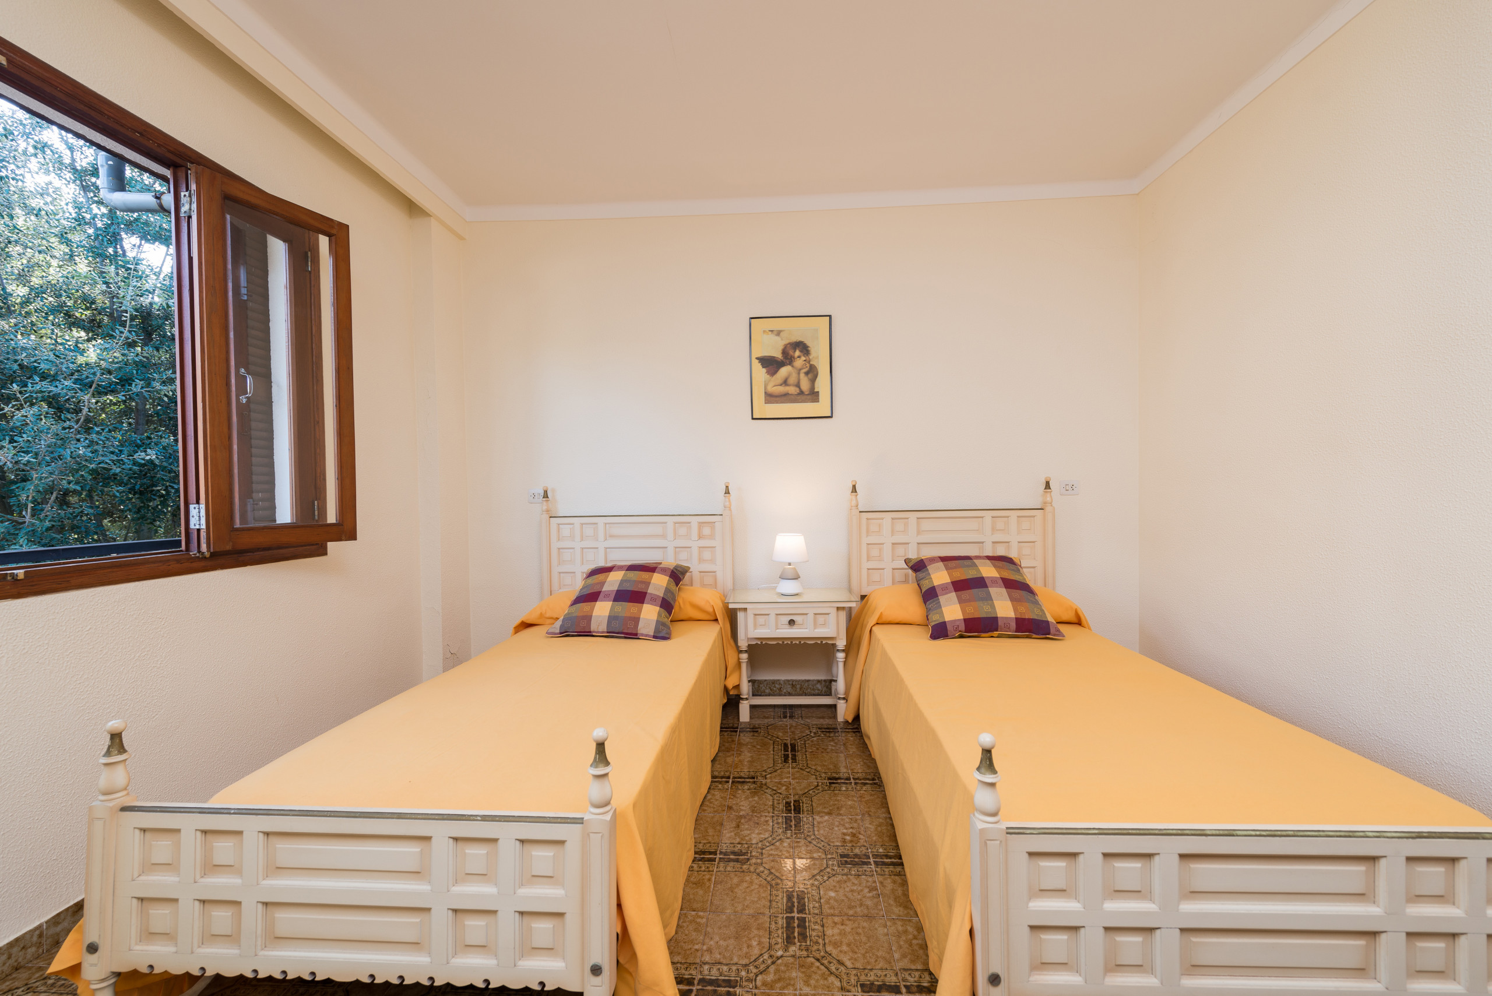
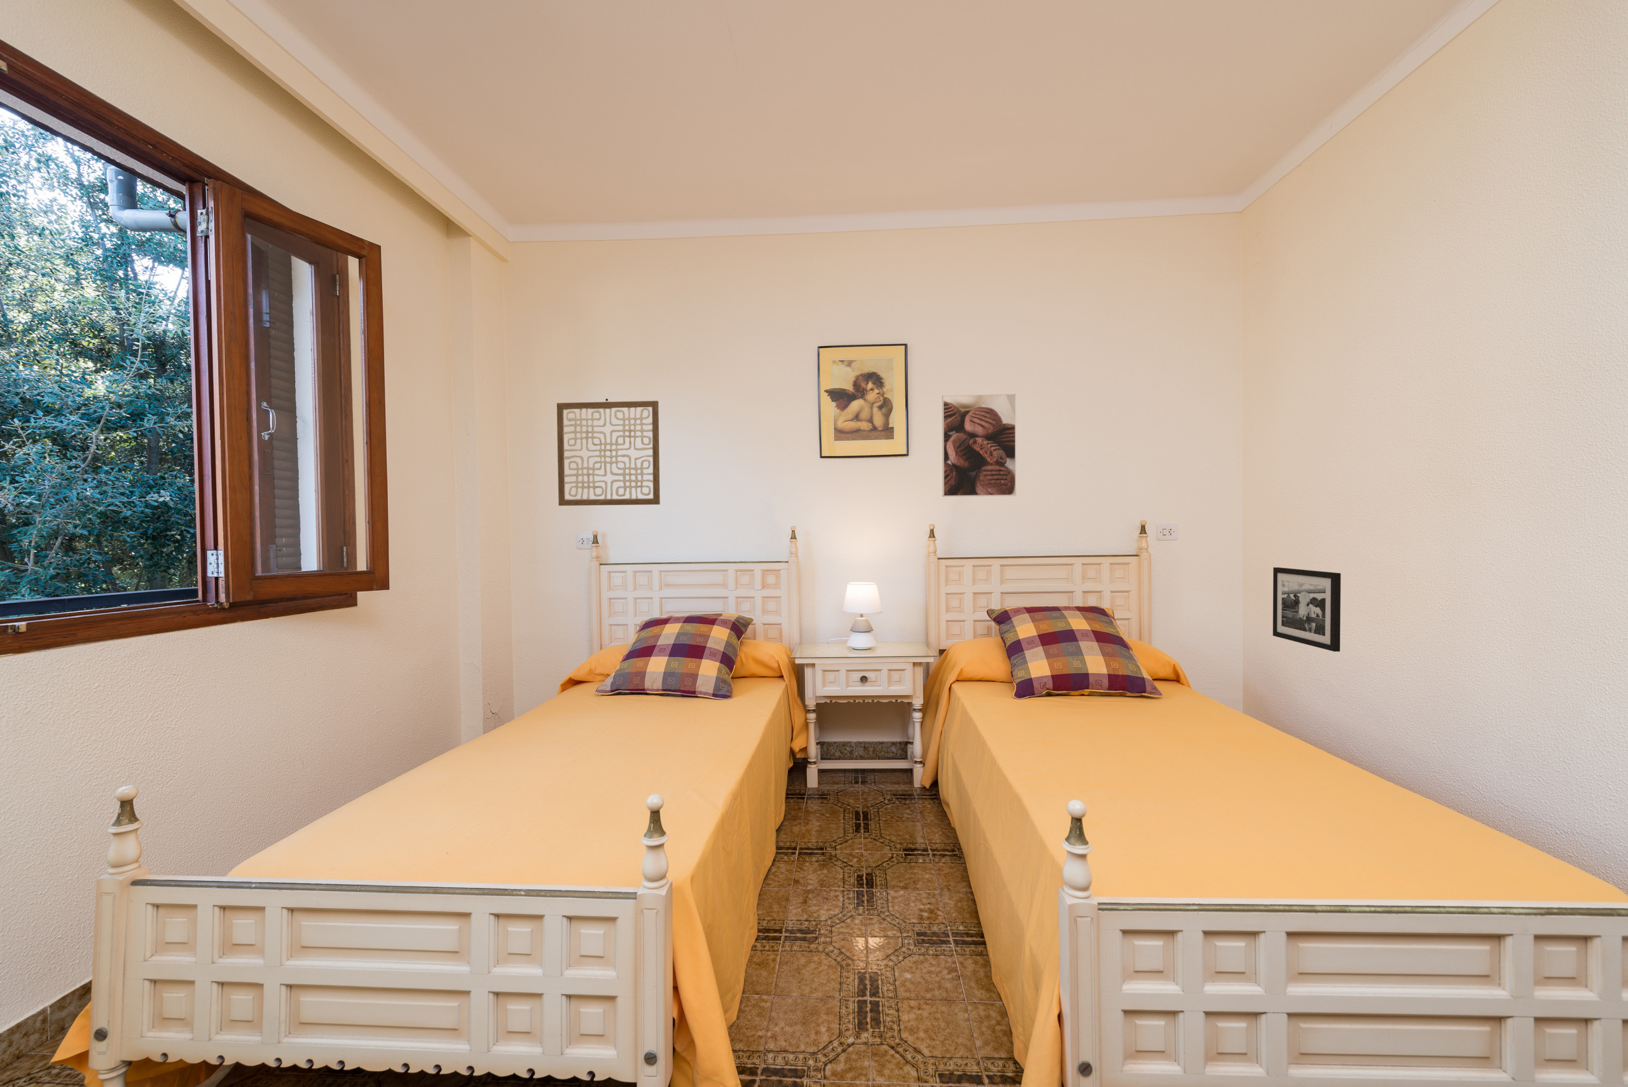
+ picture frame [1273,567,1342,651]
+ wall art [557,398,661,506]
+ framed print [941,393,1017,497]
